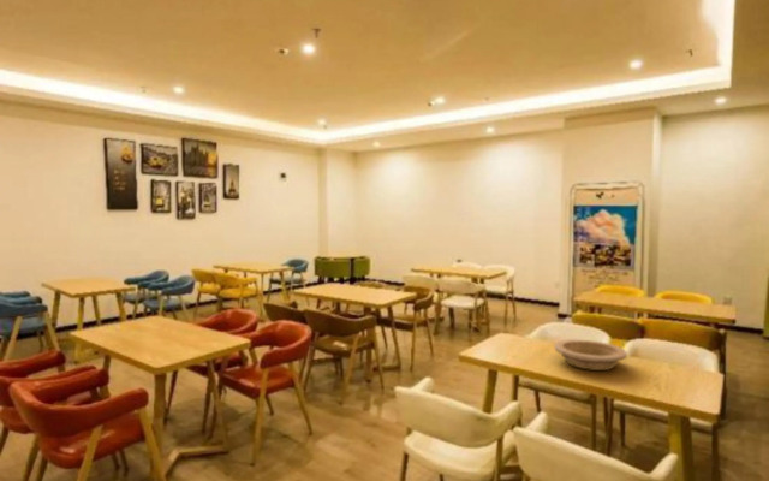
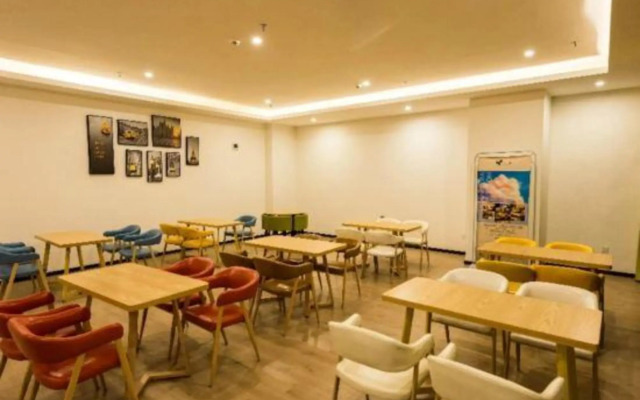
- bowl [554,339,628,372]
